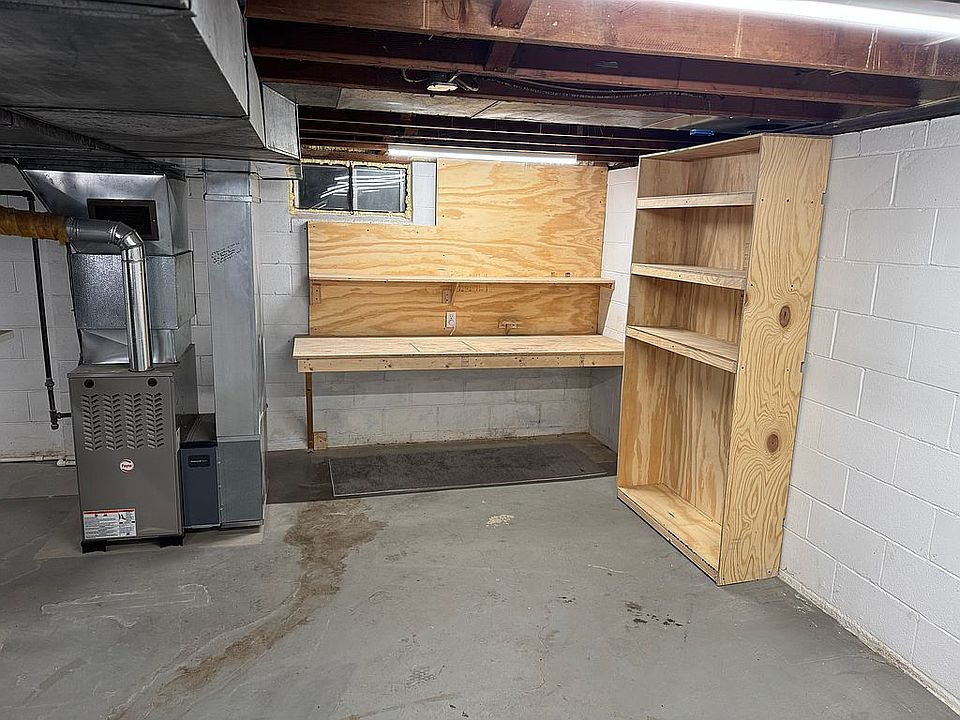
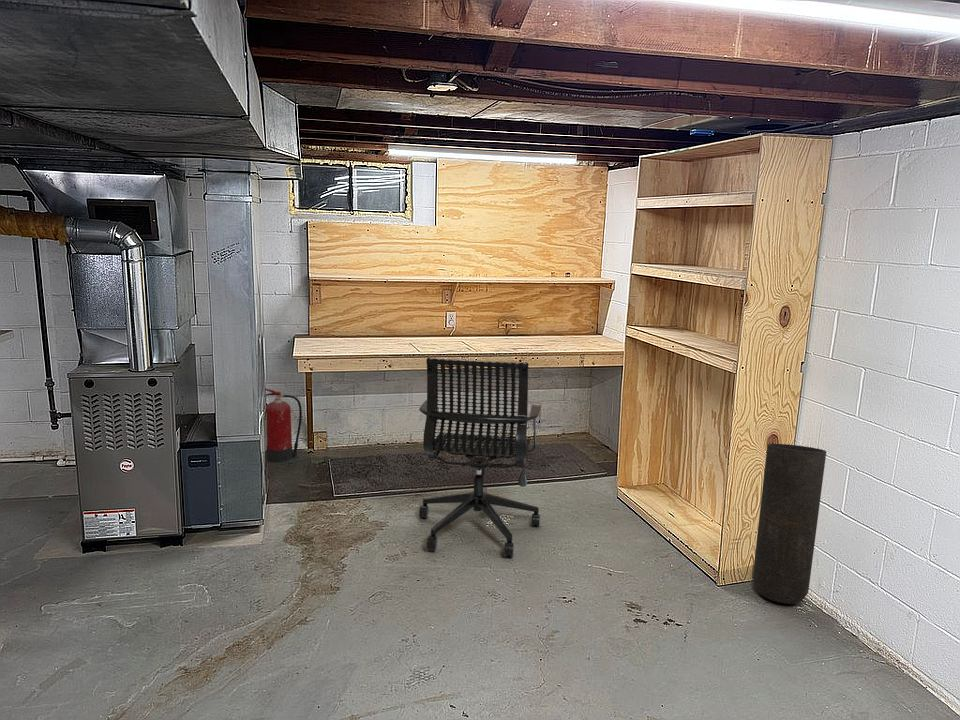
+ office chair [418,357,542,558]
+ fire extinguisher [264,387,303,463]
+ trash can [752,443,827,605]
